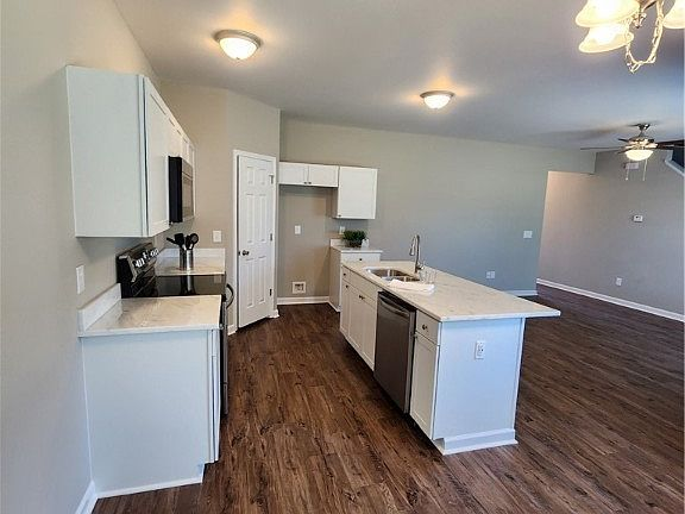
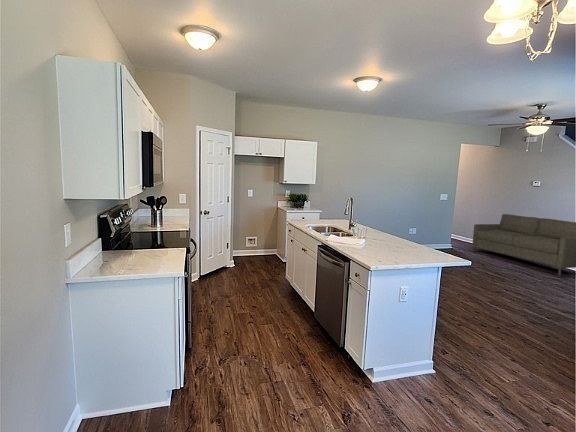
+ sofa [471,213,576,277]
